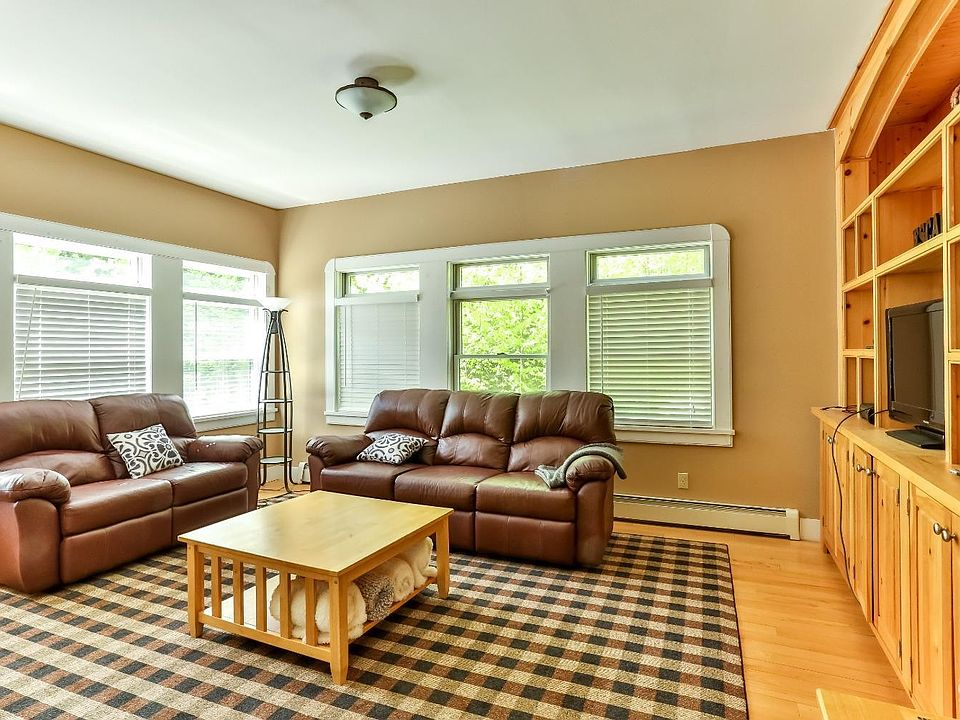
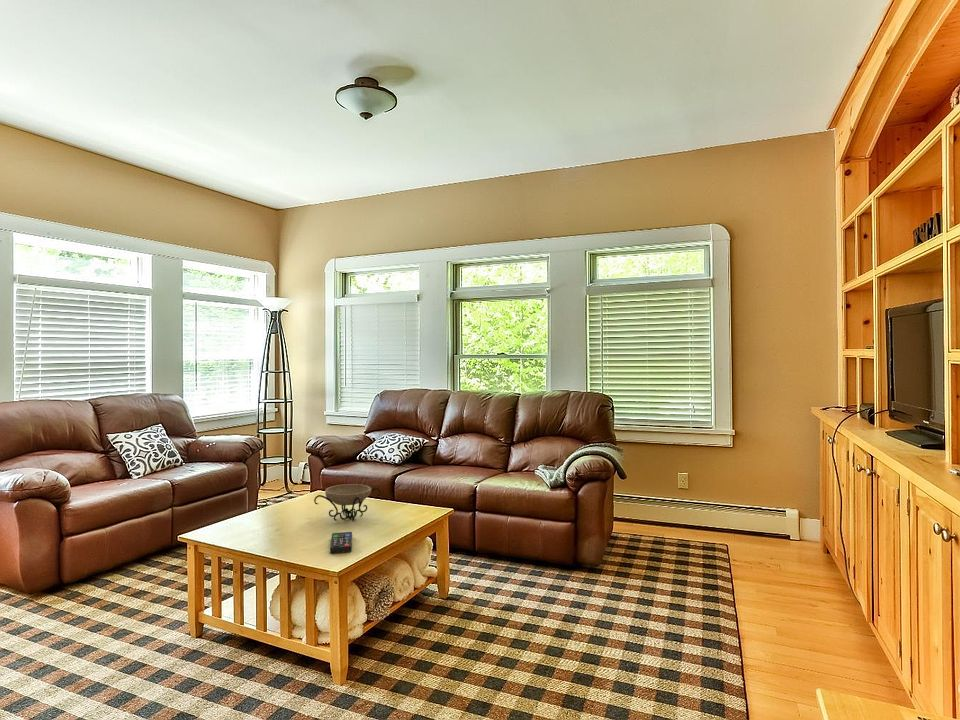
+ remote control [329,531,353,554]
+ decorative bowl [313,483,382,522]
